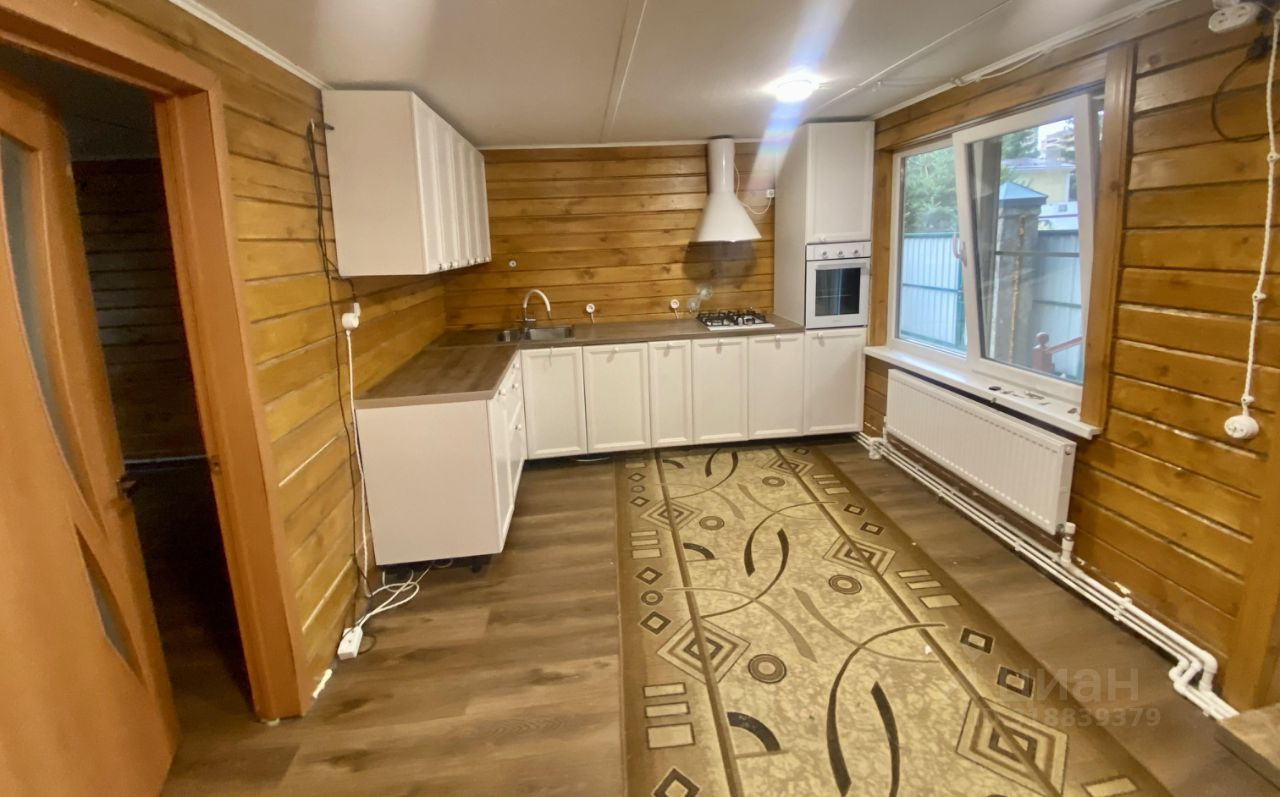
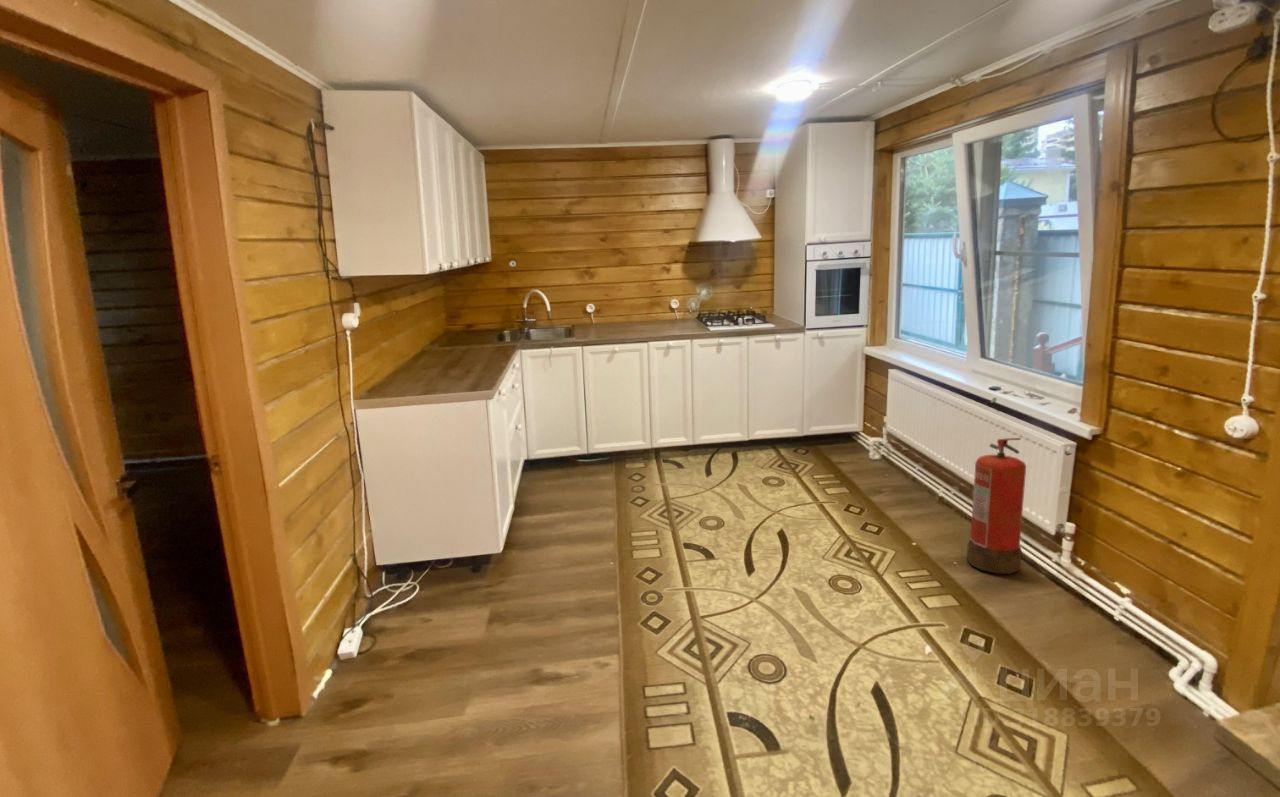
+ fire extinguisher [966,437,1027,575]
